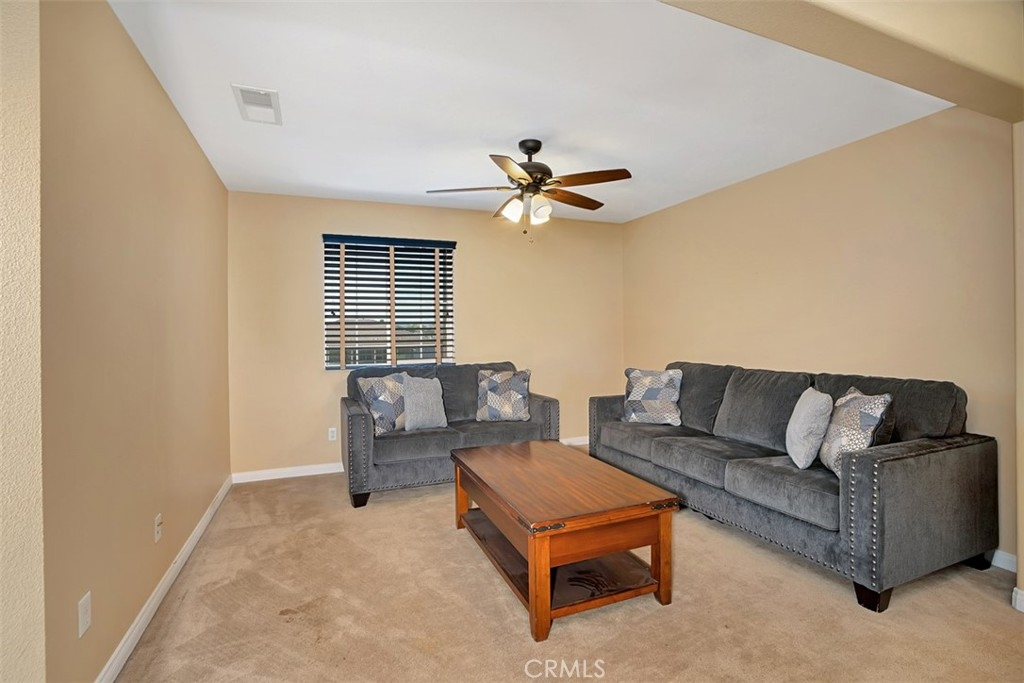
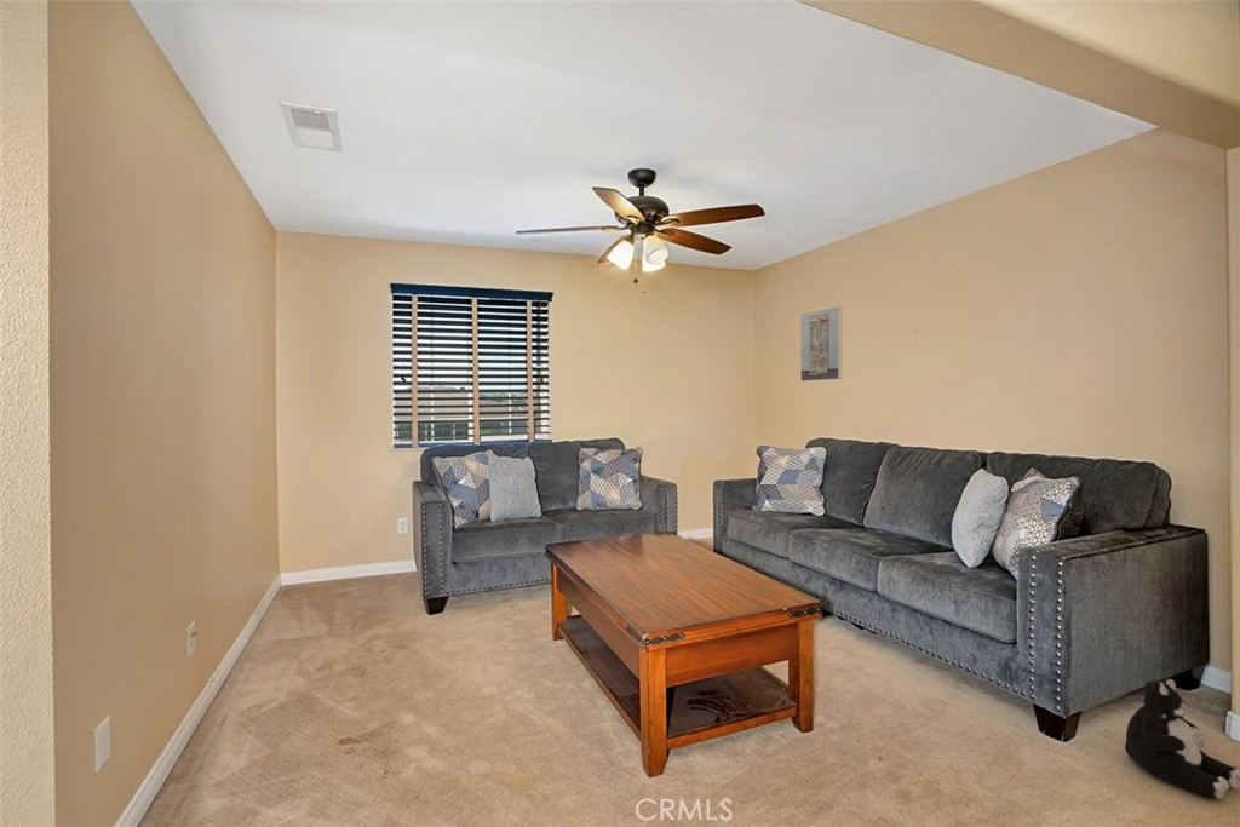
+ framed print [799,305,843,383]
+ plush toy [1124,677,1240,800]
